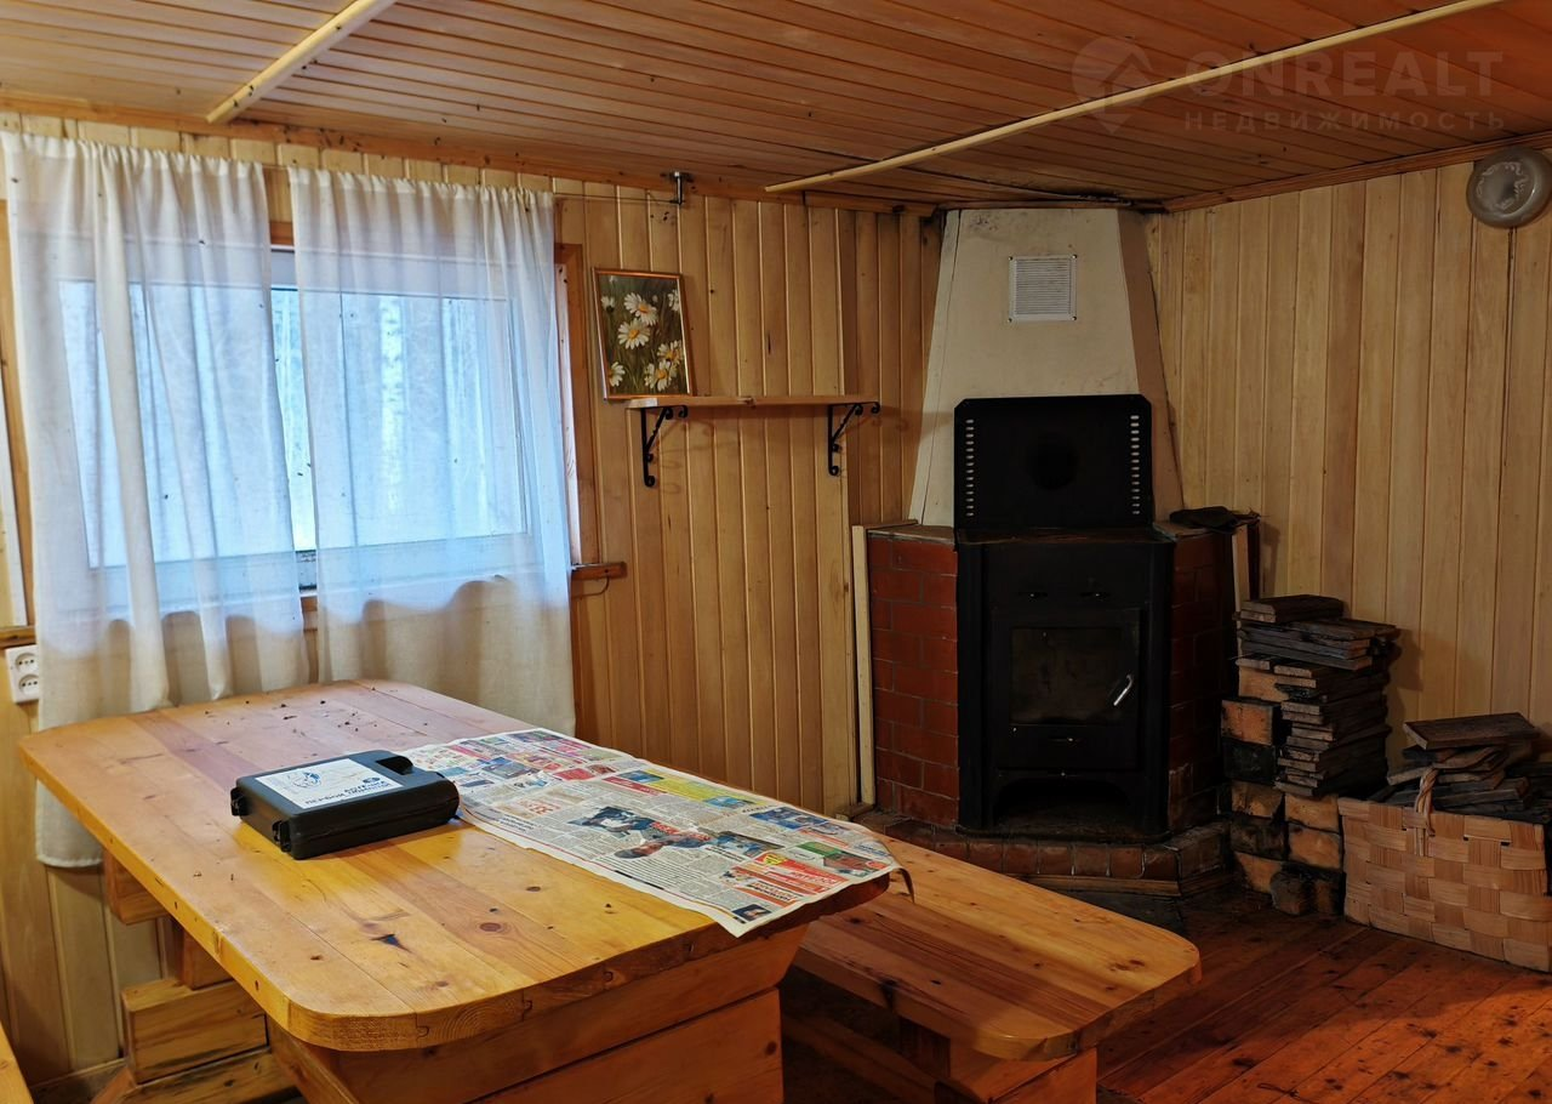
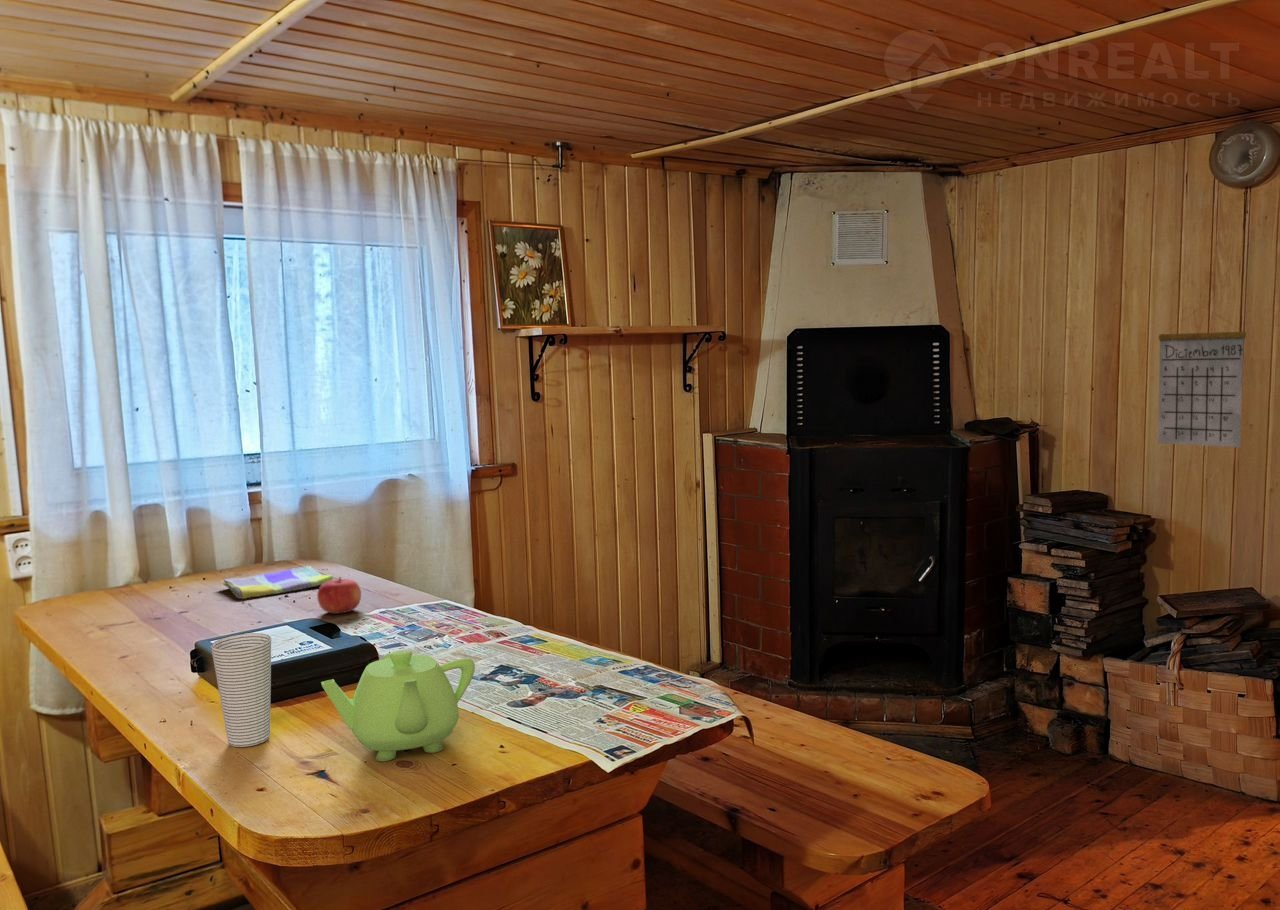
+ teapot [320,649,476,762]
+ fruit [316,576,362,615]
+ dish towel [219,565,334,600]
+ cup [210,632,272,748]
+ calendar [1157,305,1247,448]
